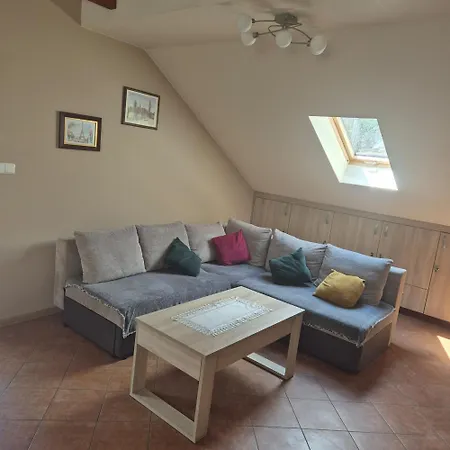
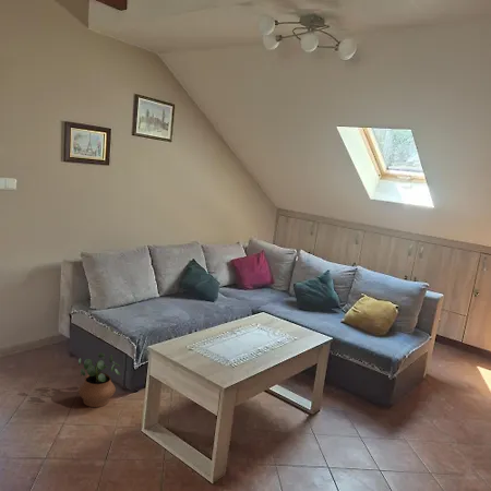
+ potted plant [77,351,122,408]
